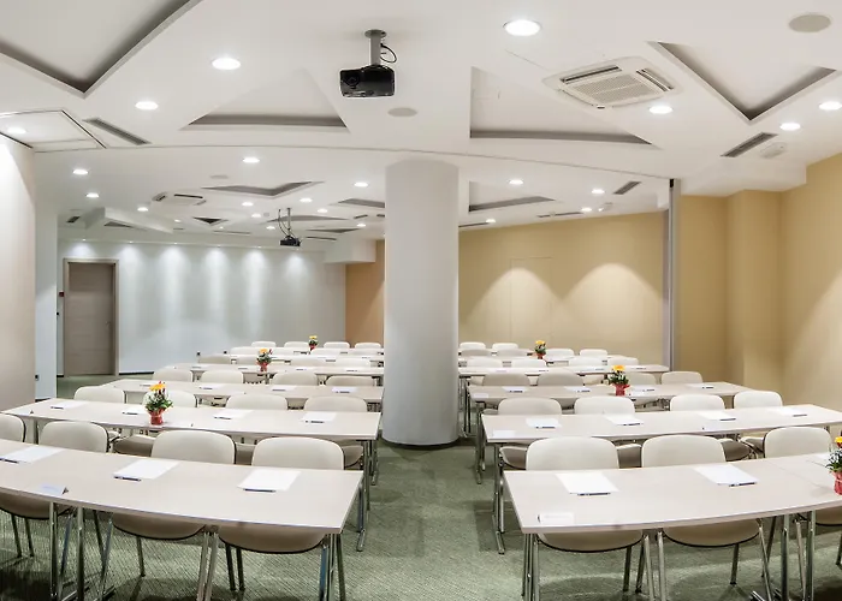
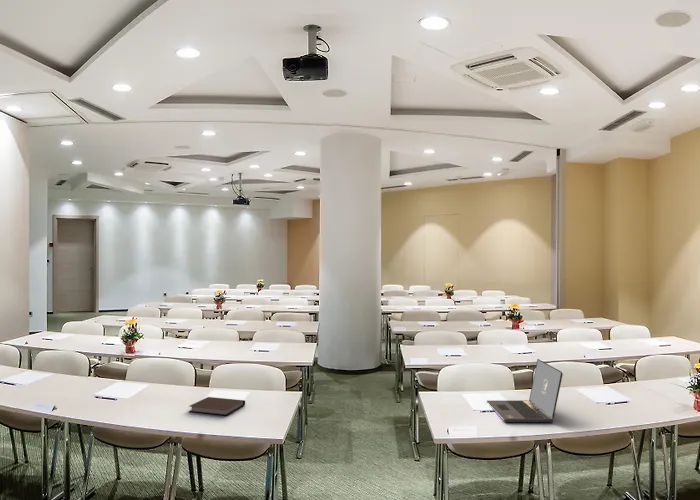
+ laptop [486,358,564,423]
+ notebook [188,396,246,416]
